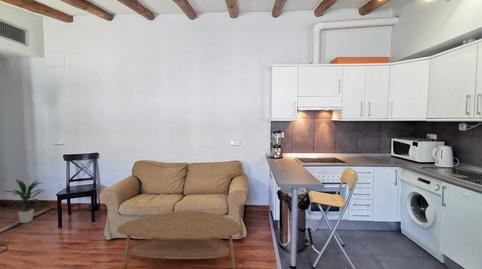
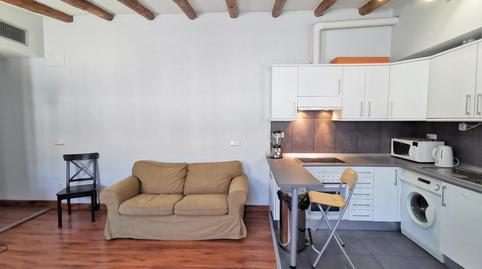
- indoor plant [4,178,44,224]
- coffee table [116,210,243,269]
